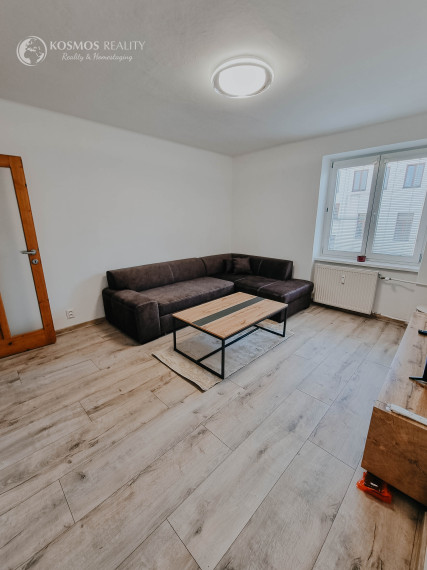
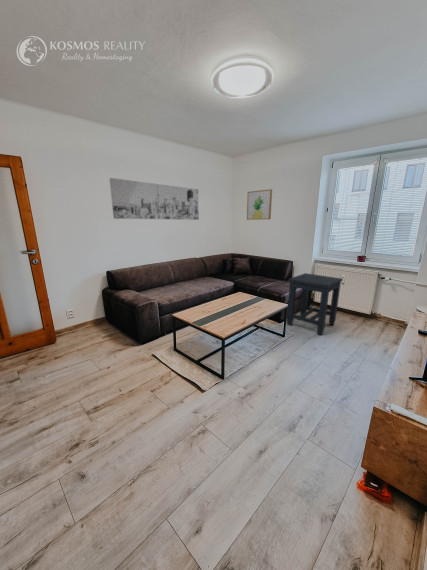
+ wall art [108,177,200,221]
+ wall art [246,188,273,221]
+ side table [286,272,344,336]
